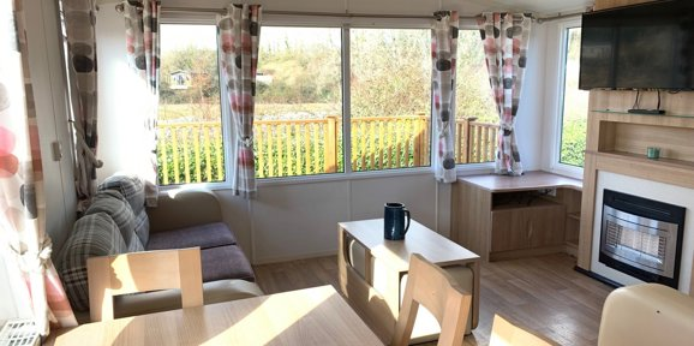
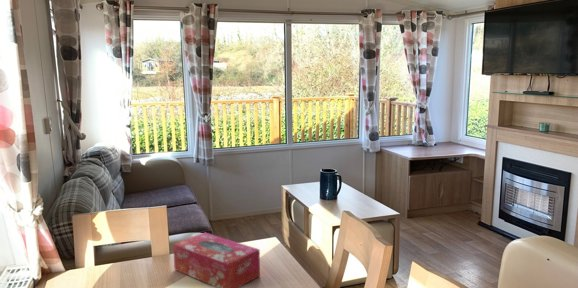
+ tissue box [172,232,261,288]
